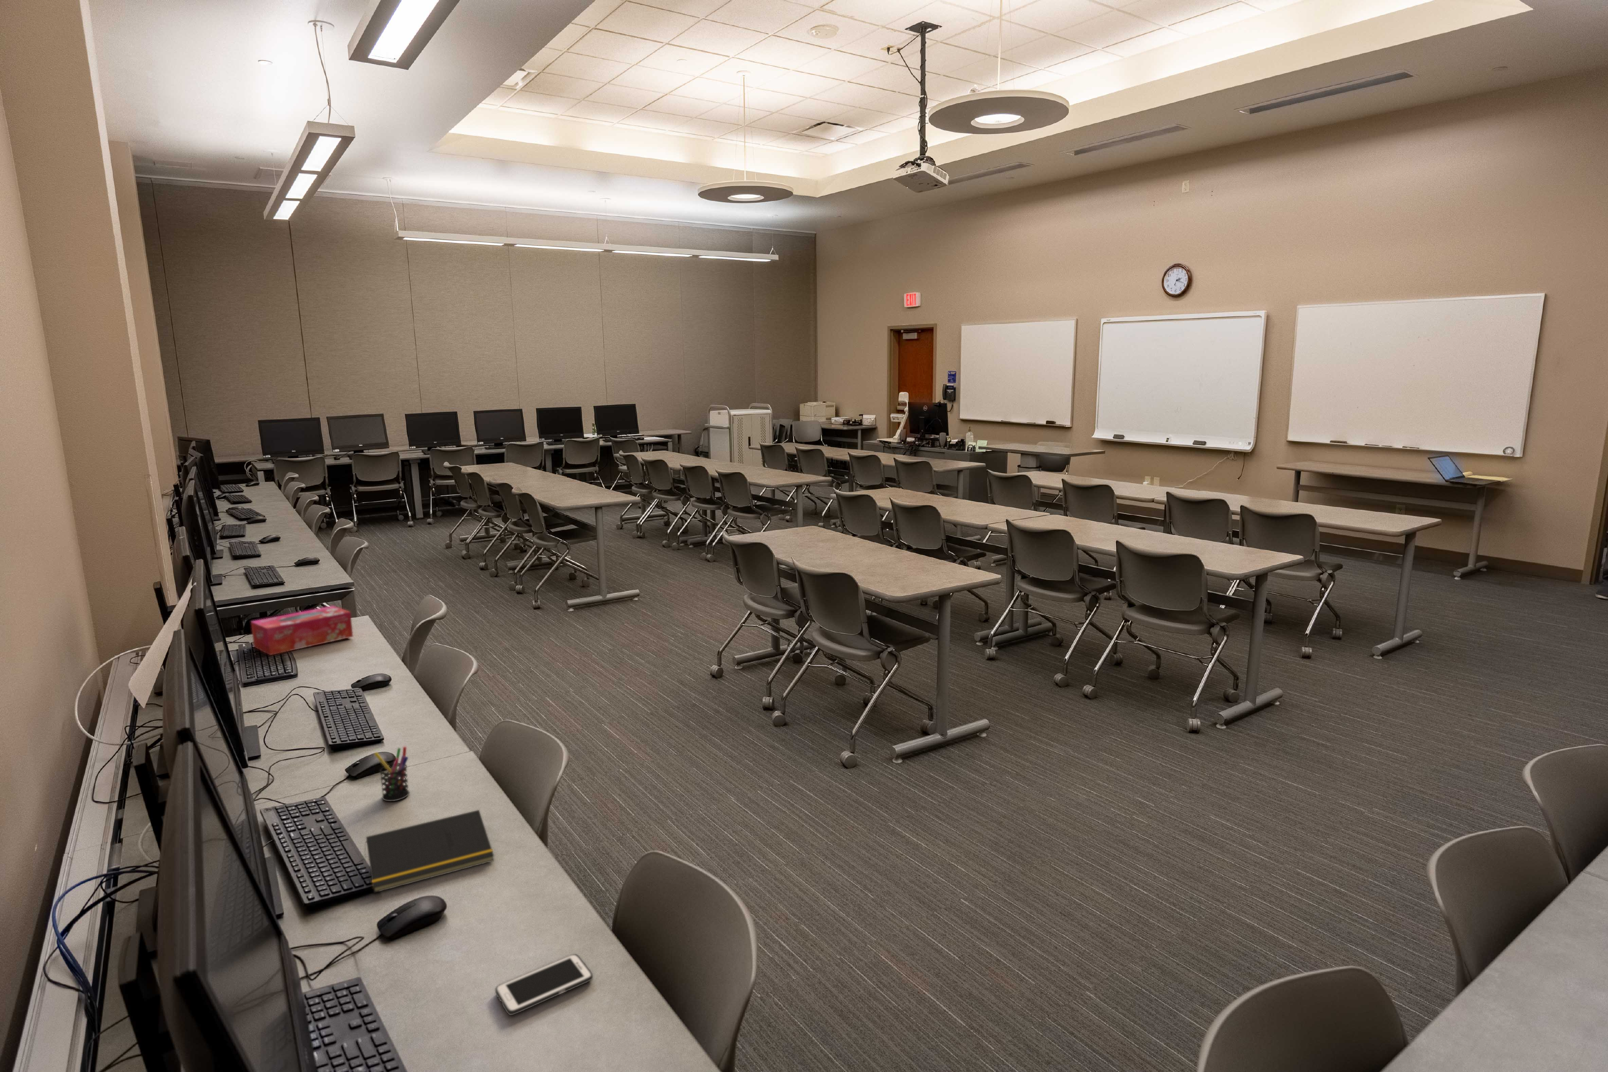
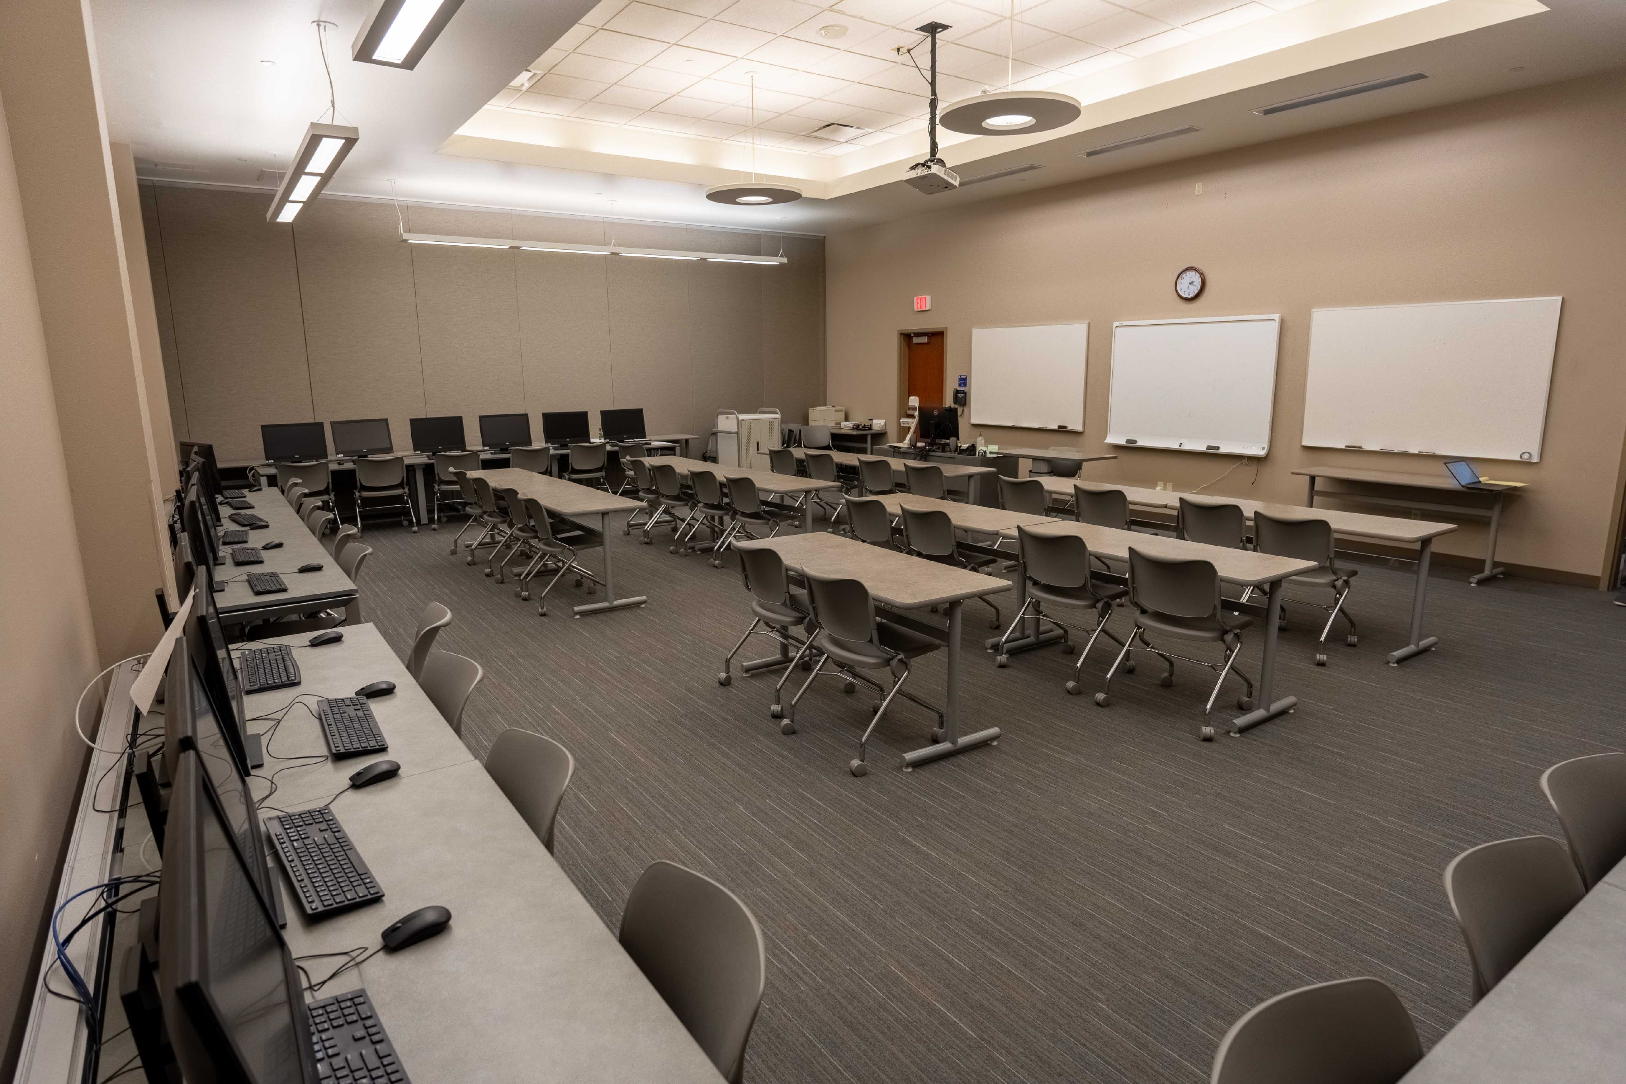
- cell phone [494,954,593,1016]
- pen holder [373,747,410,802]
- tissue box [250,605,353,656]
- notepad [364,810,494,894]
